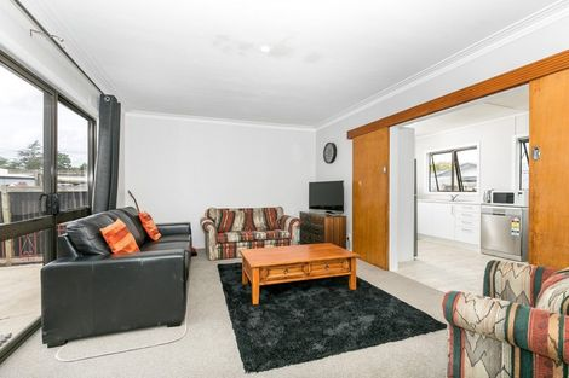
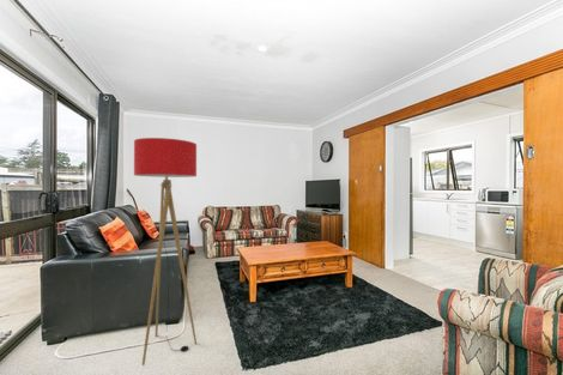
+ floor lamp [133,137,198,367]
